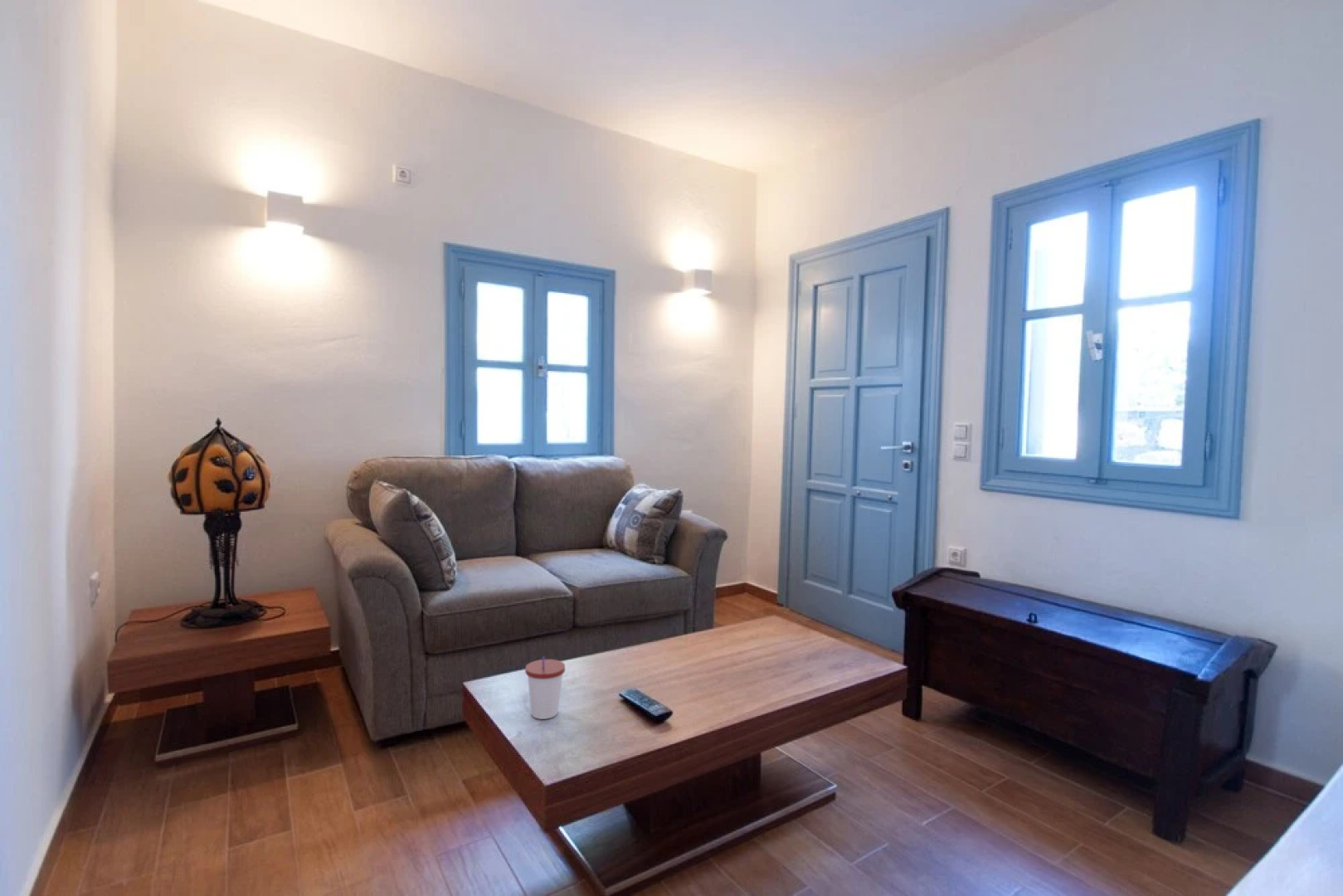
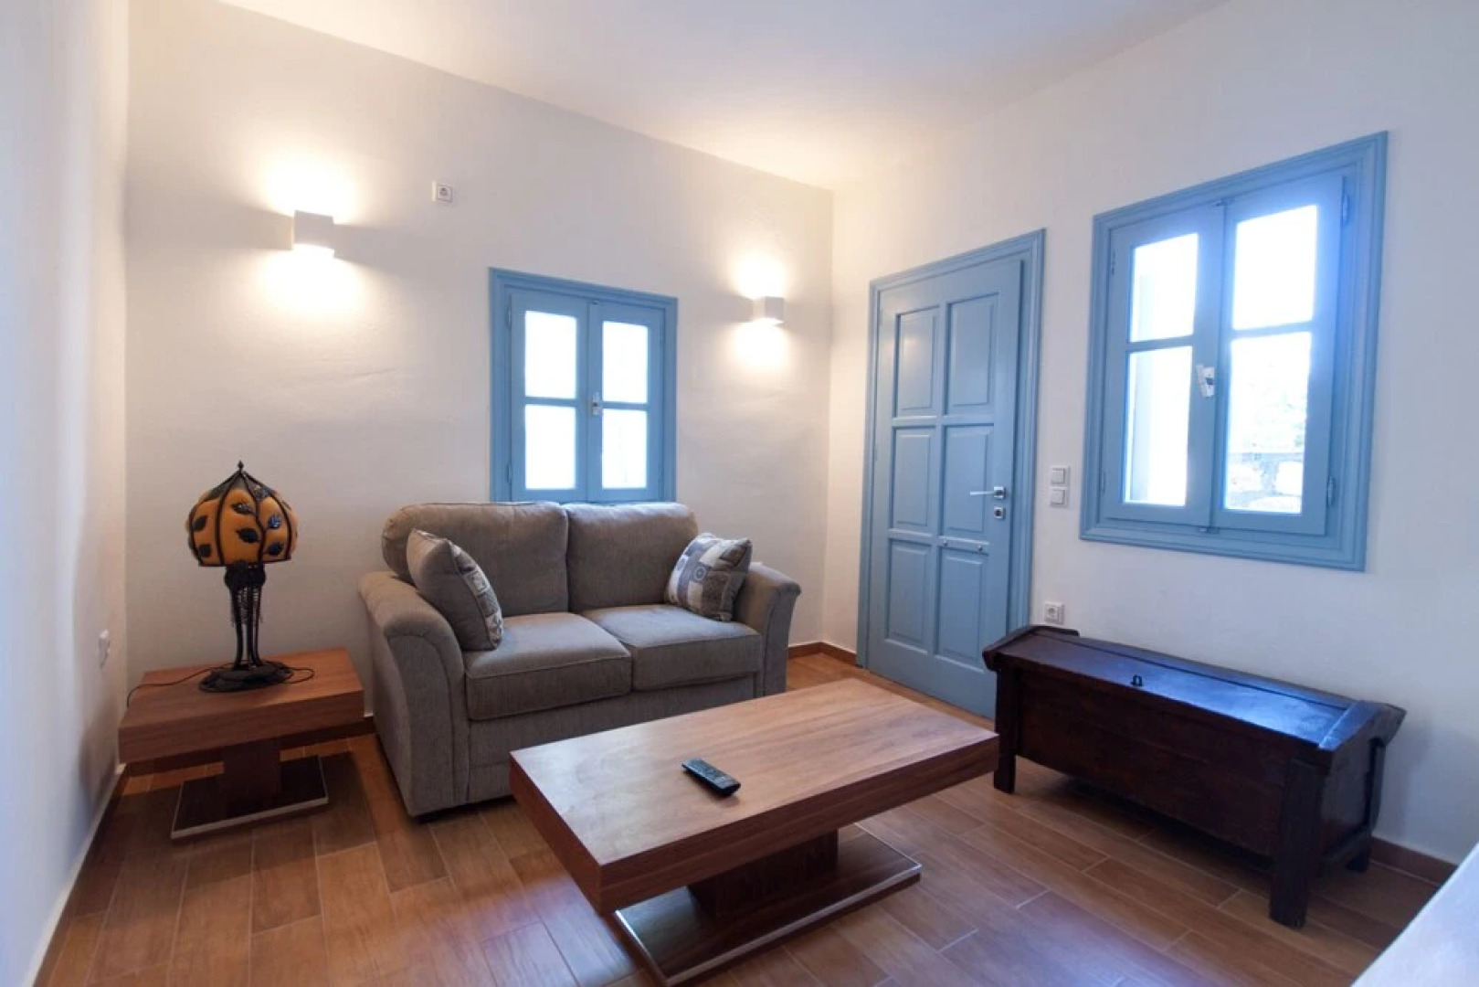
- cup [524,655,566,720]
